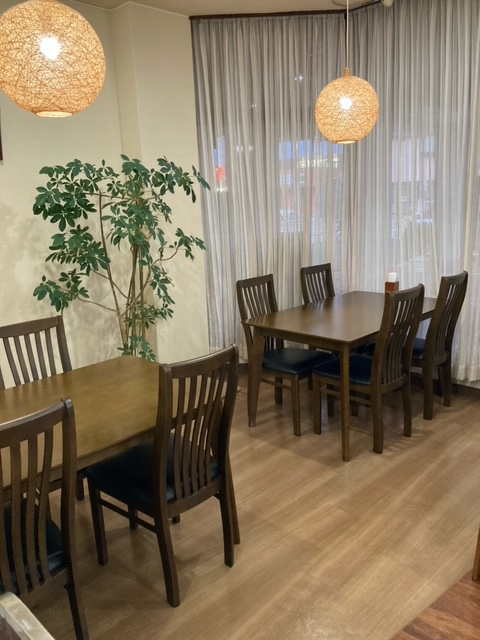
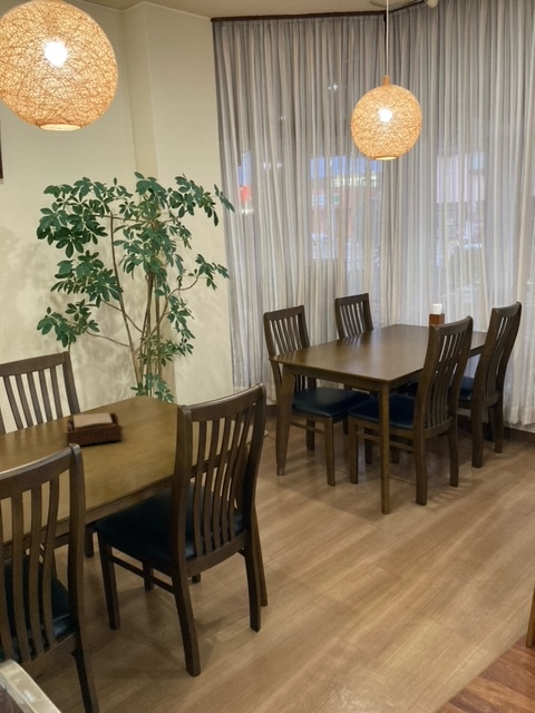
+ napkin holder [65,411,124,447]
